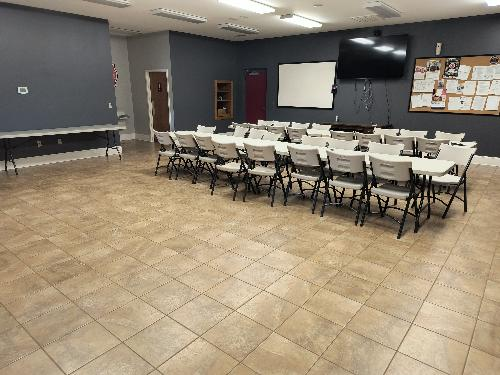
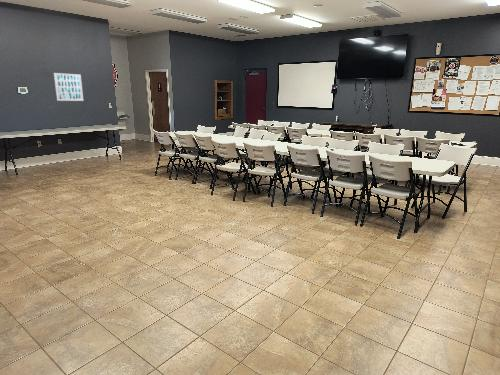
+ wall art [53,72,84,102]
